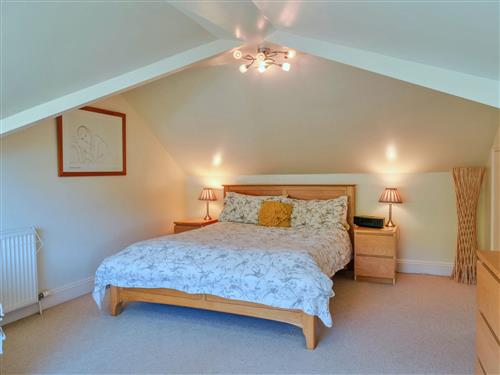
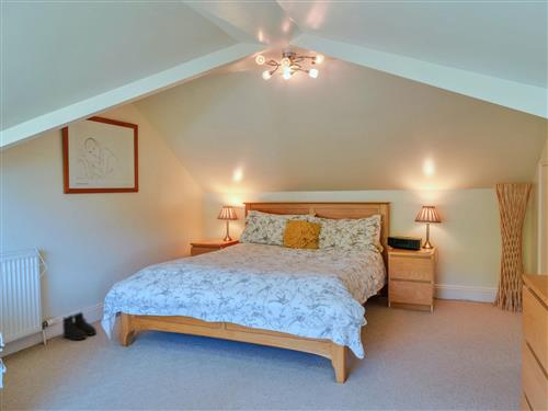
+ boots [61,311,98,341]
